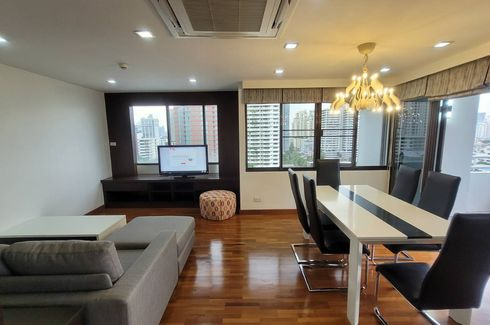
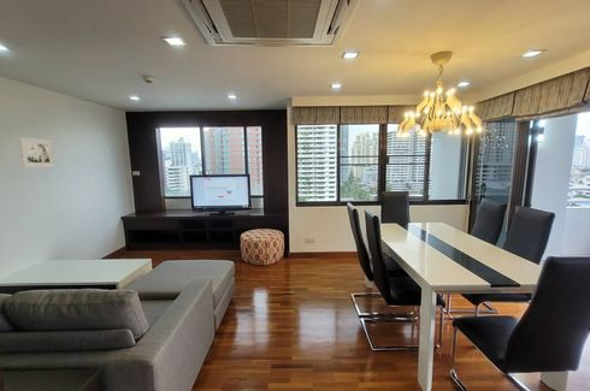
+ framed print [18,136,57,168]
